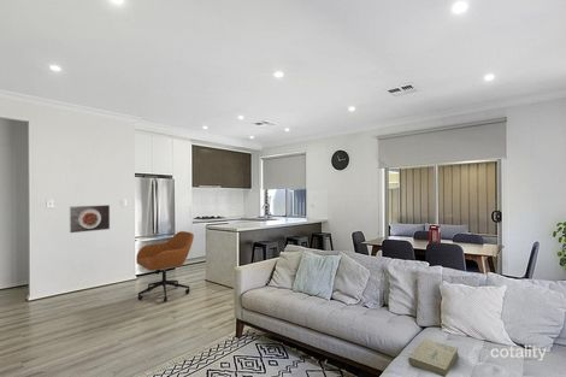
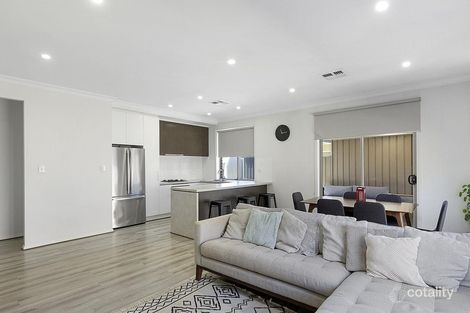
- book [407,337,460,377]
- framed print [69,204,111,234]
- office chair [136,230,195,304]
